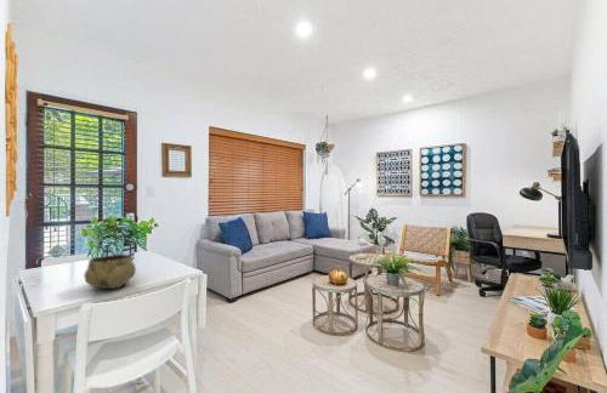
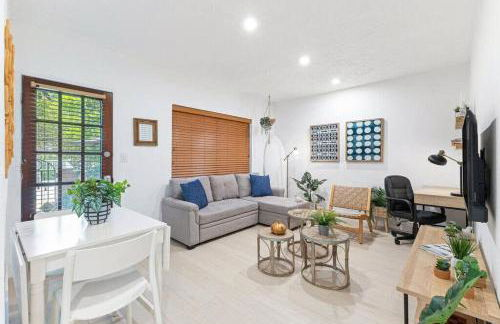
- decorative bowl [83,254,137,290]
